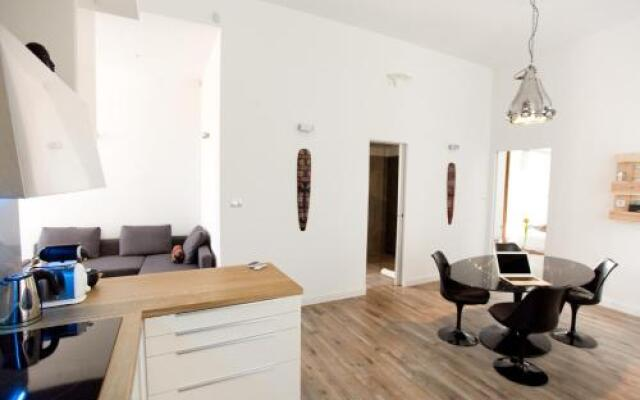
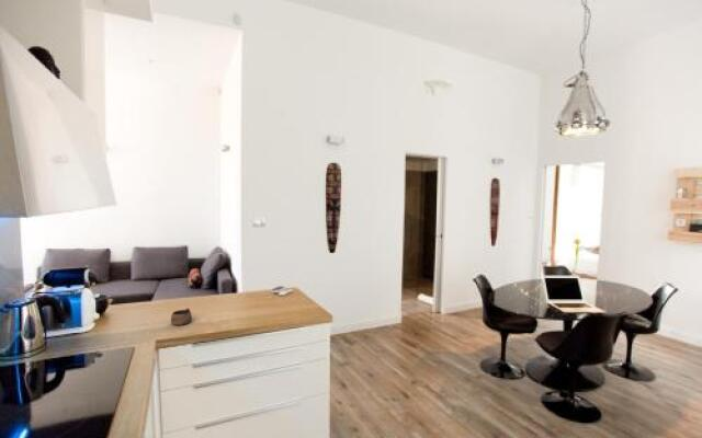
+ cup [170,307,193,326]
